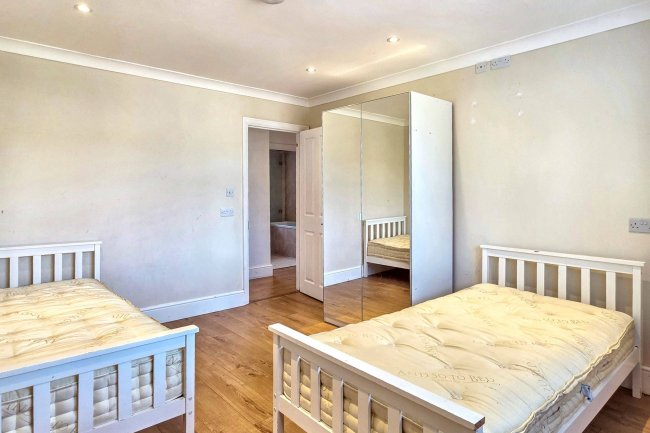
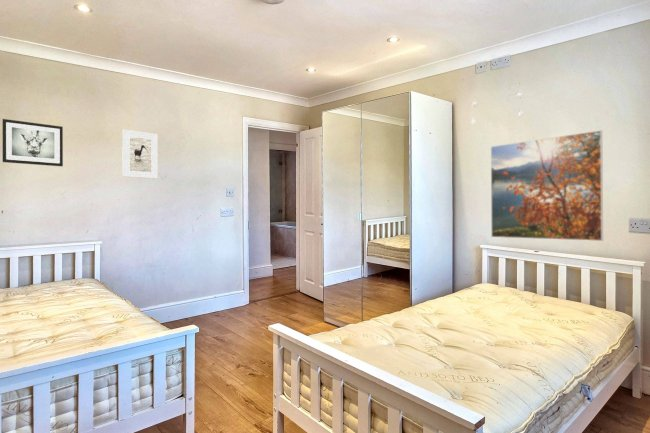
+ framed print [121,129,159,180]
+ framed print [490,129,604,242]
+ wall art [2,118,64,167]
